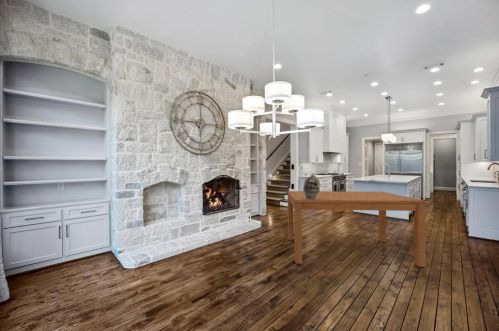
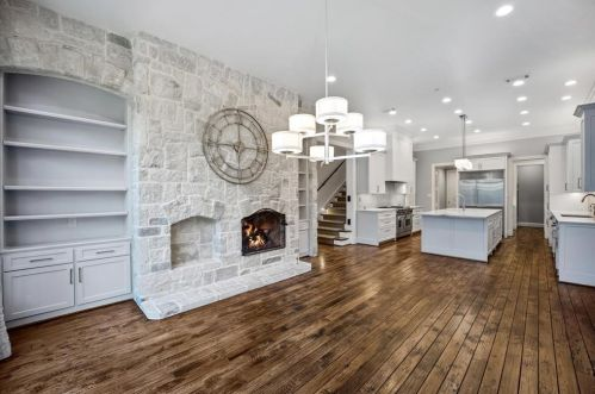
- decorative urn [302,172,321,199]
- dining table [287,190,426,268]
